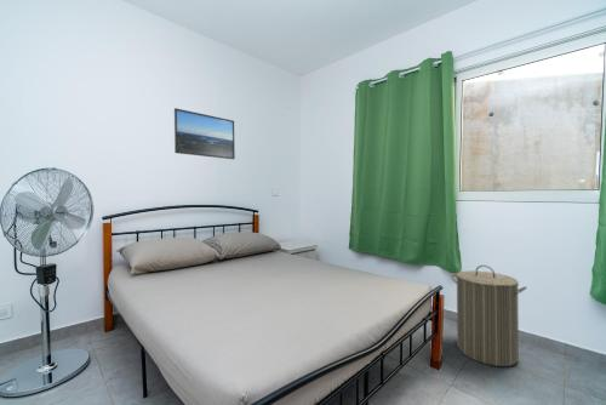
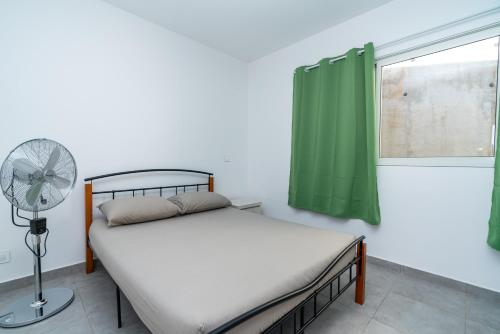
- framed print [173,107,236,160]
- laundry hamper [450,264,528,367]
